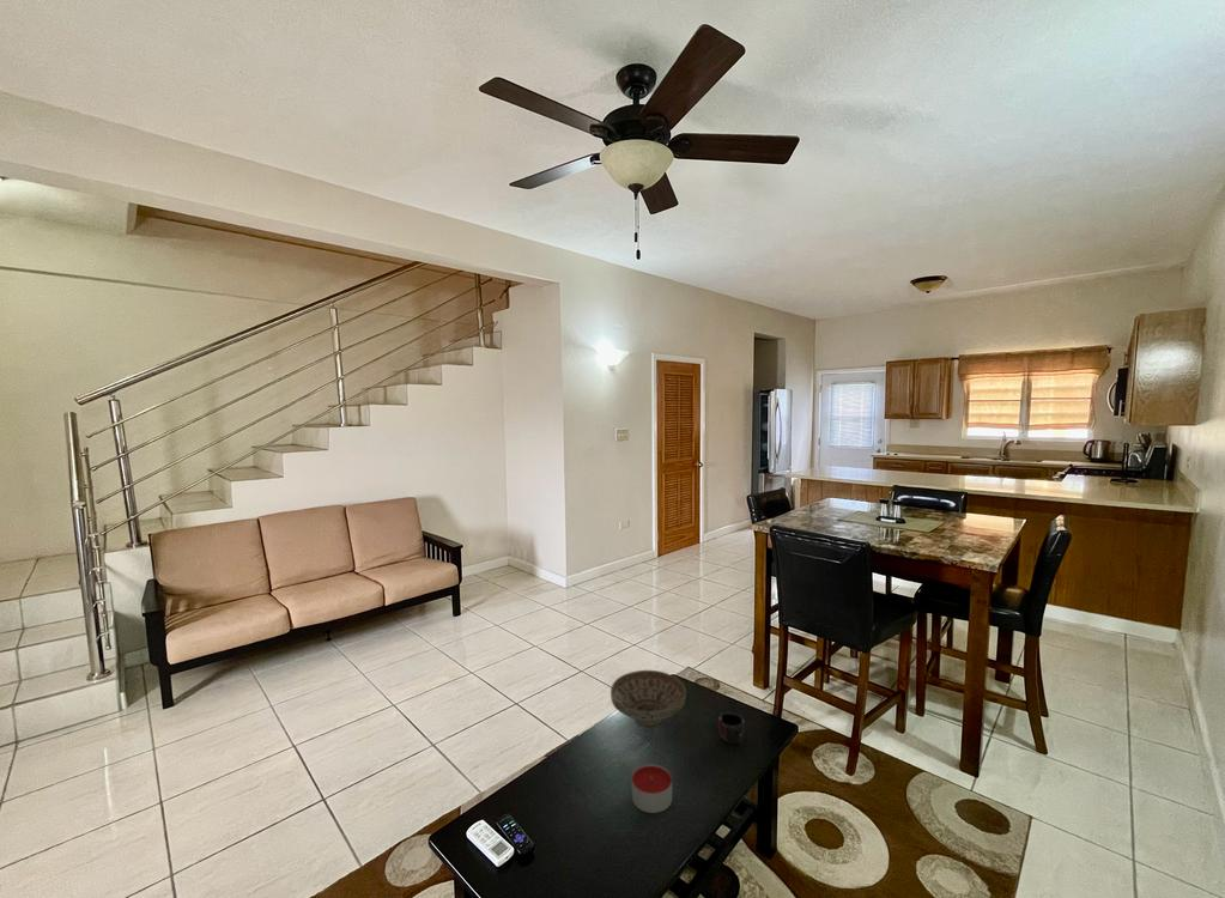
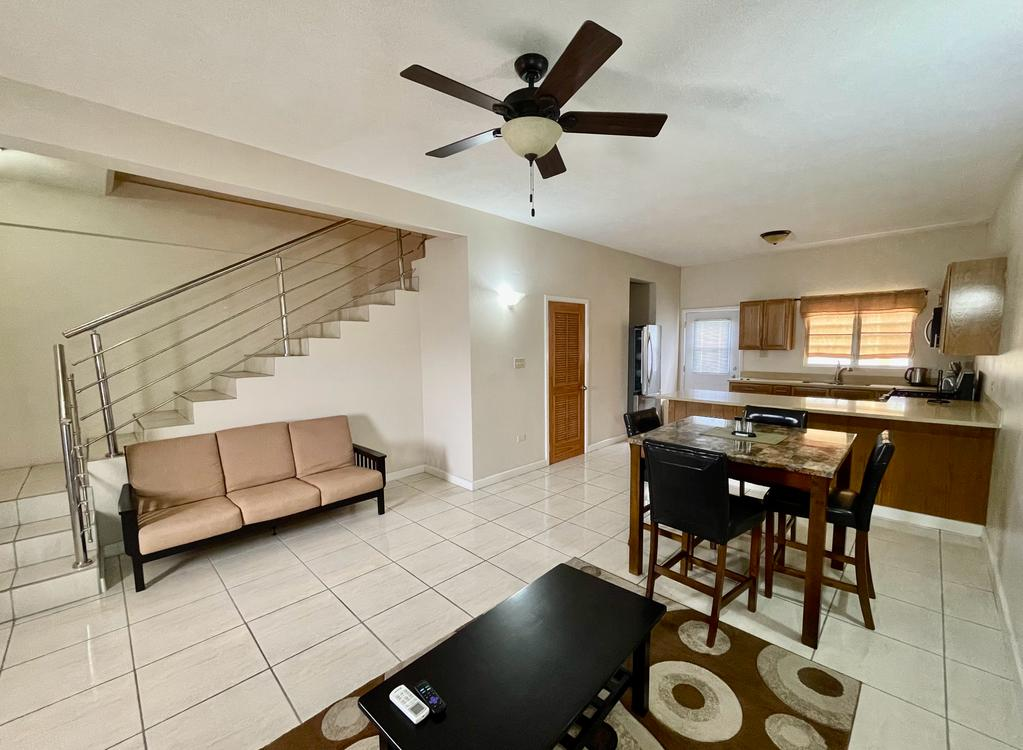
- mug [717,711,746,747]
- decorative bowl [610,669,687,727]
- candle [630,763,673,814]
